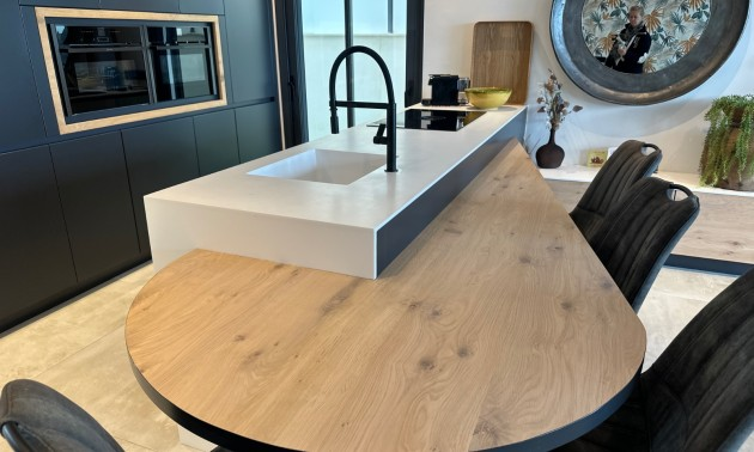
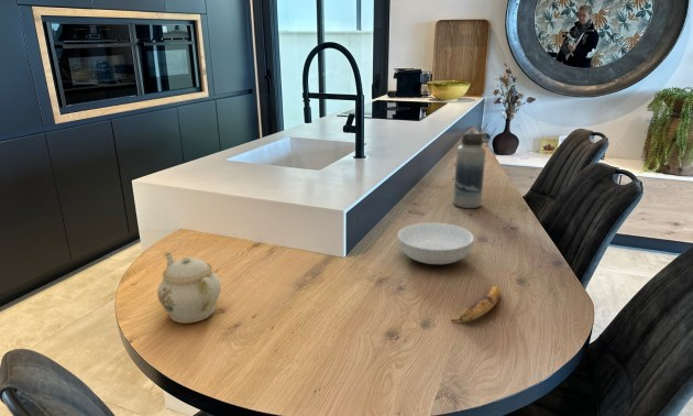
+ teapot [156,251,222,325]
+ serving bowl [396,221,475,265]
+ water bottle [452,129,492,209]
+ banana [451,284,502,322]
